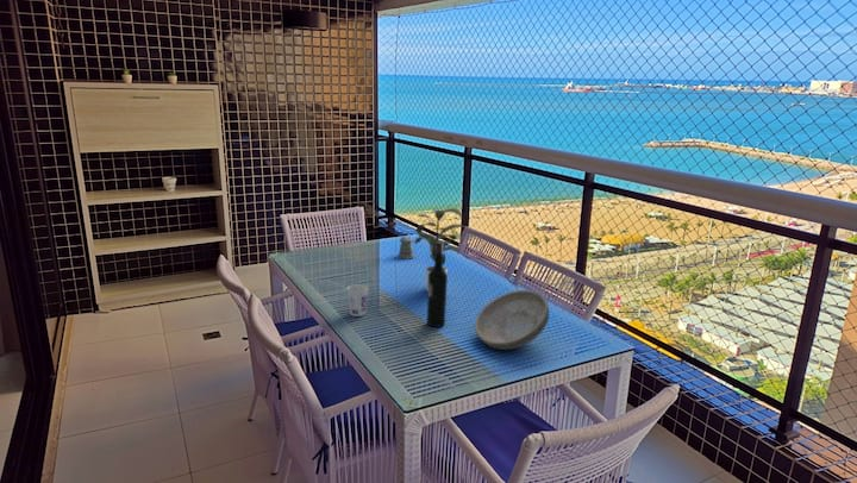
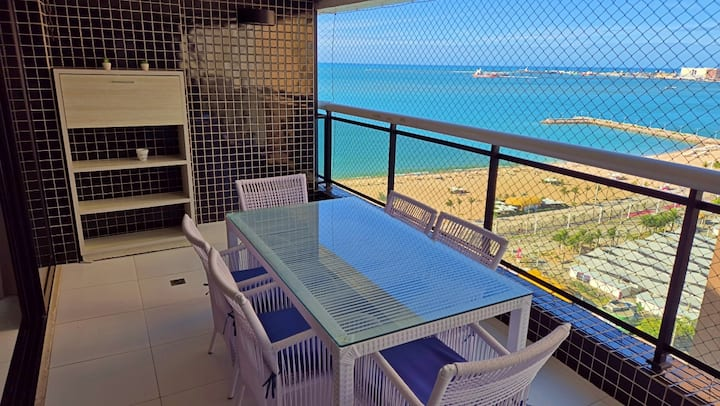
- potted plant [413,207,468,293]
- pepper shaker [396,236,421,261]
- cup [345,283,370,318]
- wine bottle [426,242,449,328]
- bowl [474,289,550,351]
